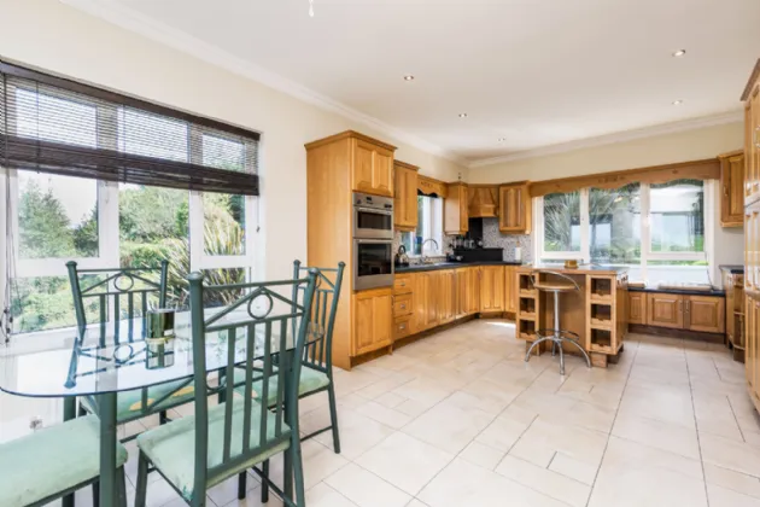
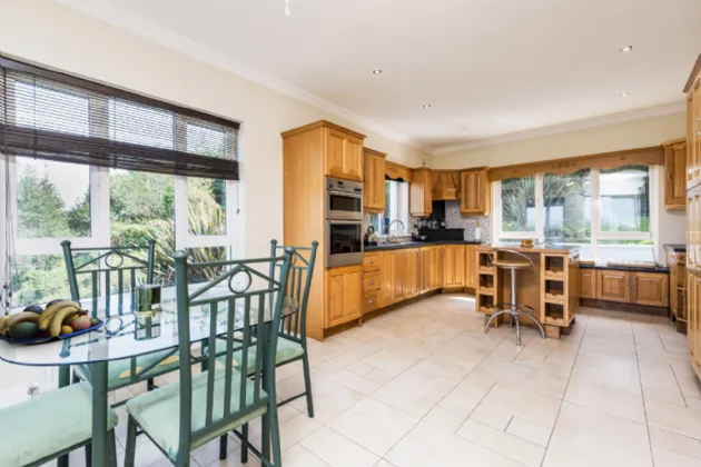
+ fruit bowl [0,298,105,346]
